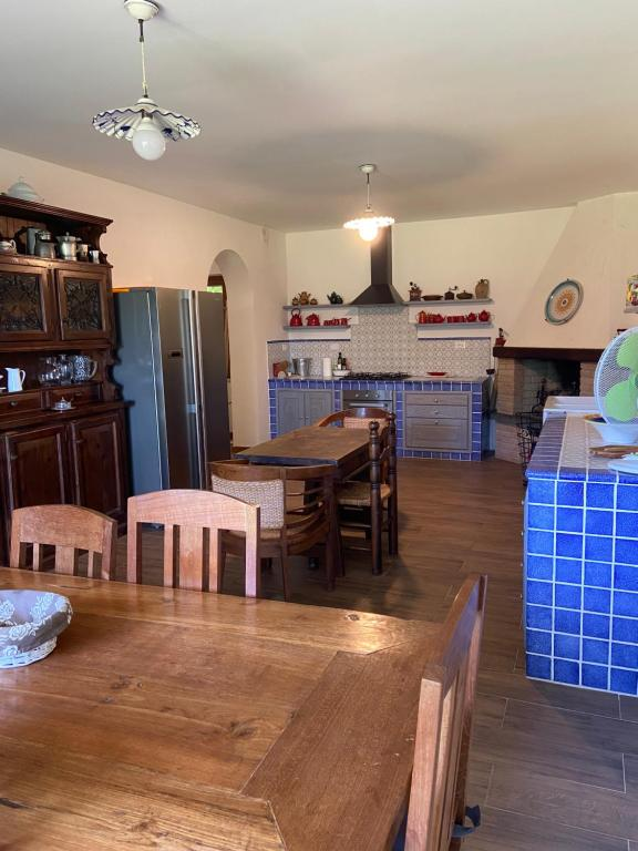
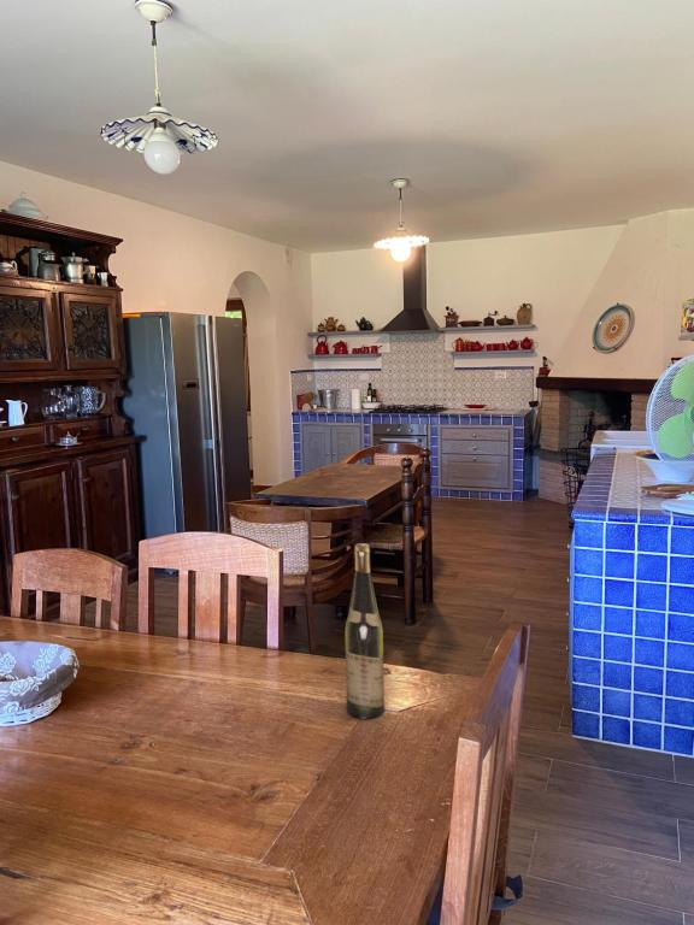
+ wine bottle [343,542,386,719]
